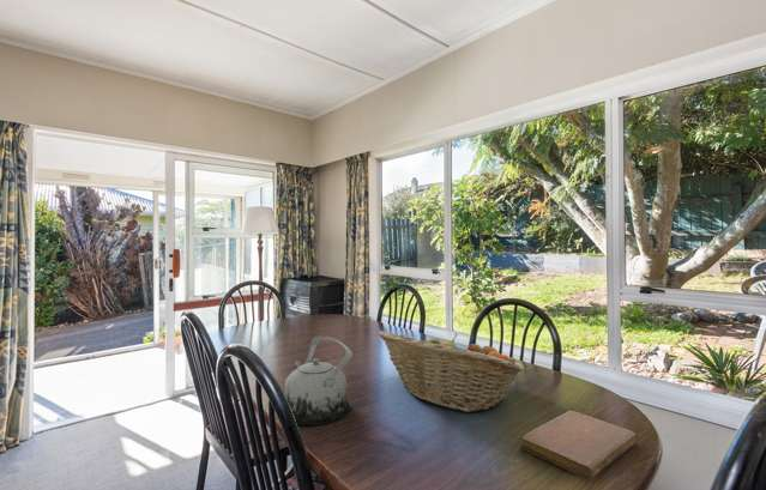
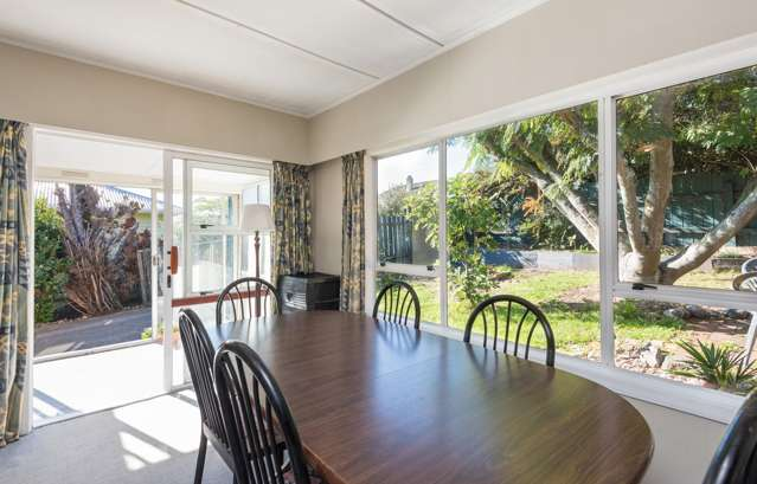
- teapot [284,335,354,427]
- notebook [519,410,639,482]
- fruit basket [376,329,525,413]
